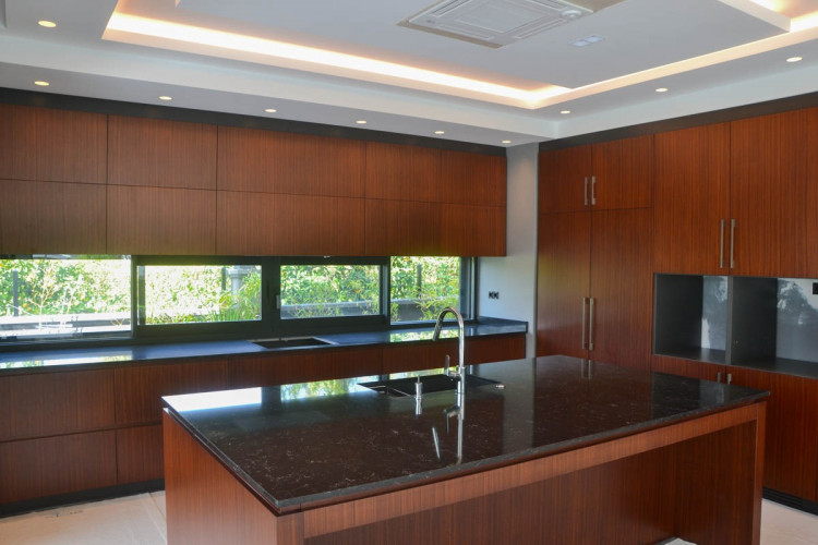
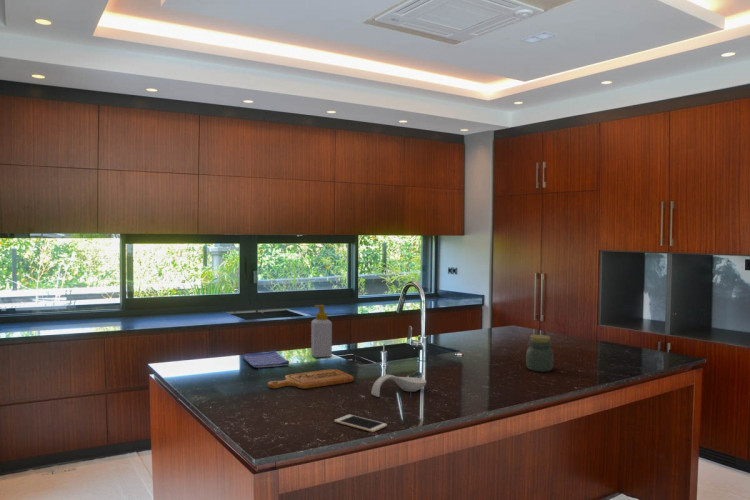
+ jar [525,334,554,373]
+ spoon rest [370,374,427,398]
+ cell phone [333,414,388,433]
+ soap bottle [310,304,333,358]
+ cutting board [267,368,354,390]
+ dish towel [242,349,290,369]
